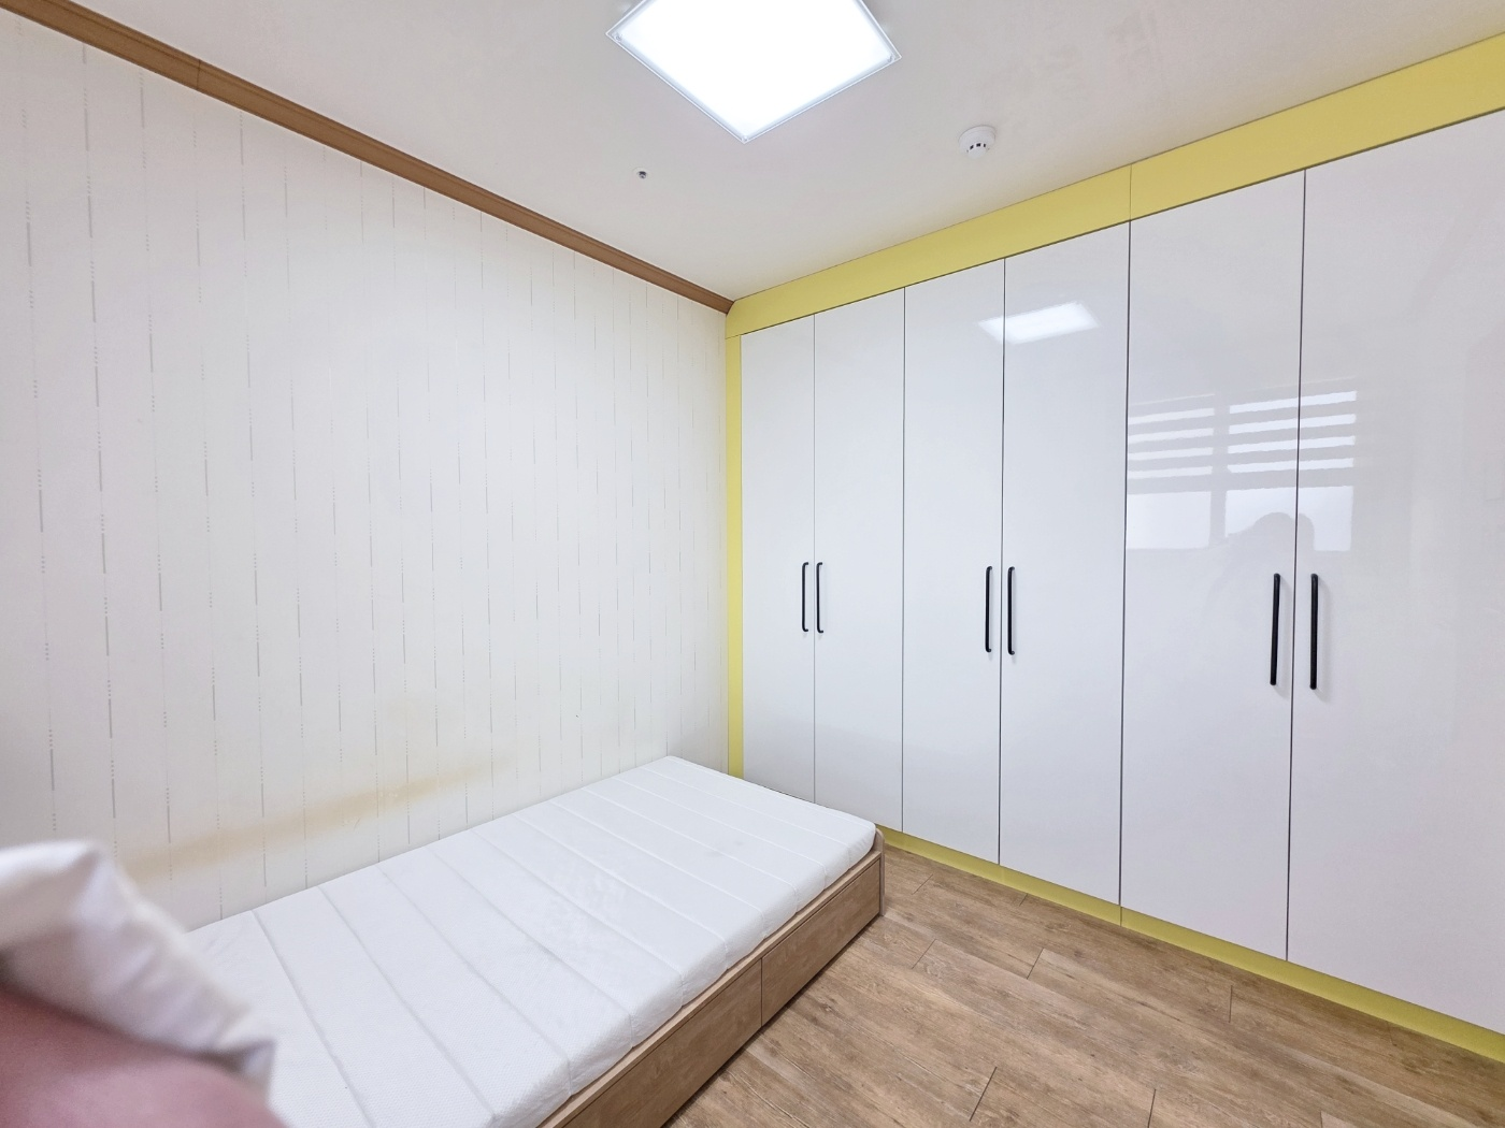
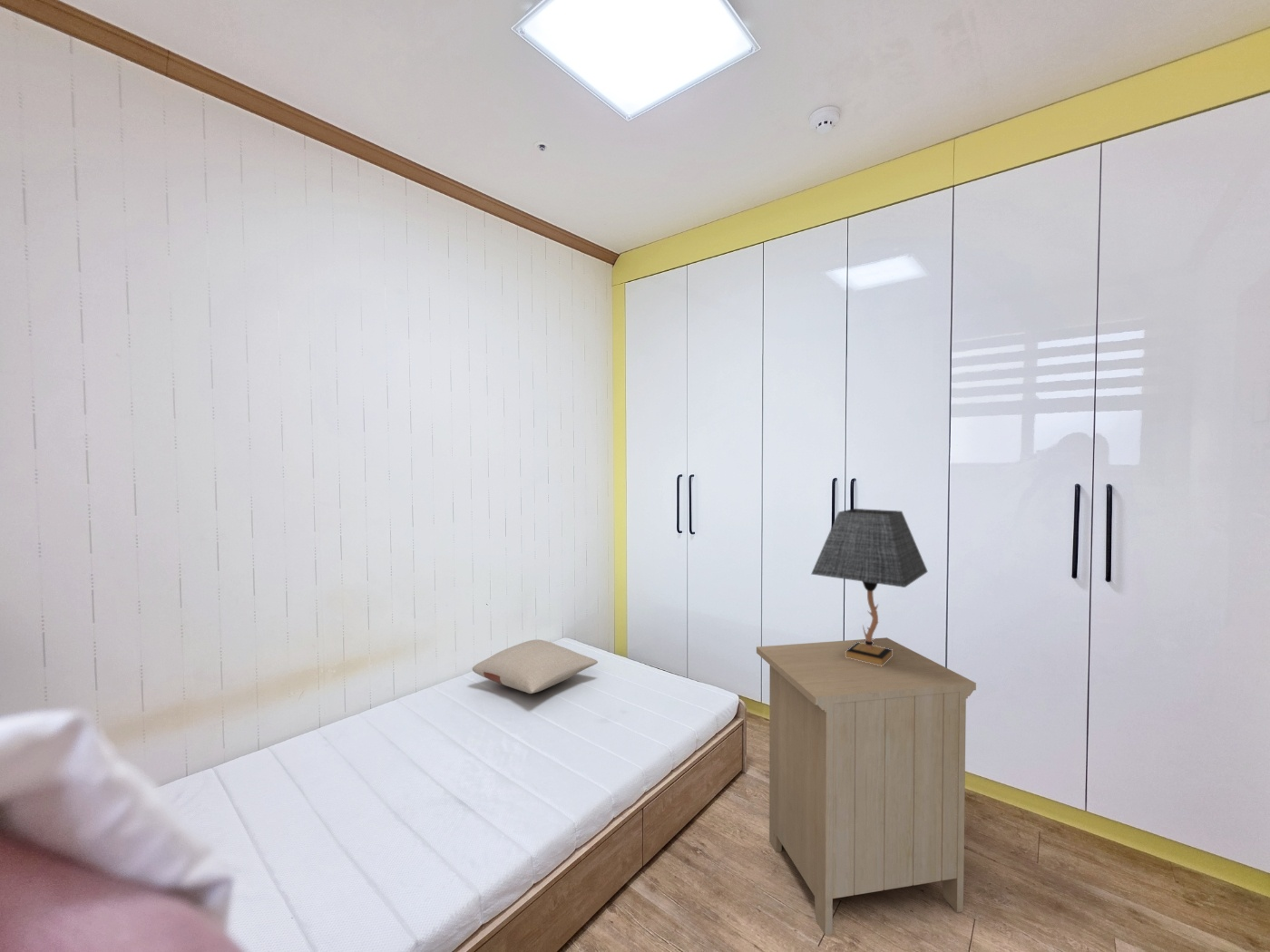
+ pillow [472,639,599,695]
+ table lamp [810,508,929,666]
+ nightstand [756,636,977,937]
